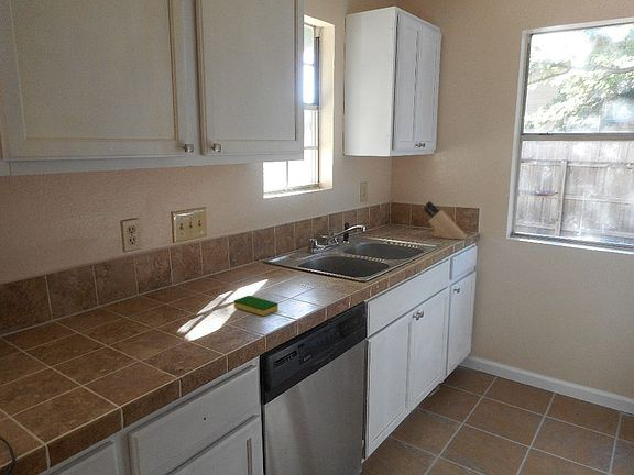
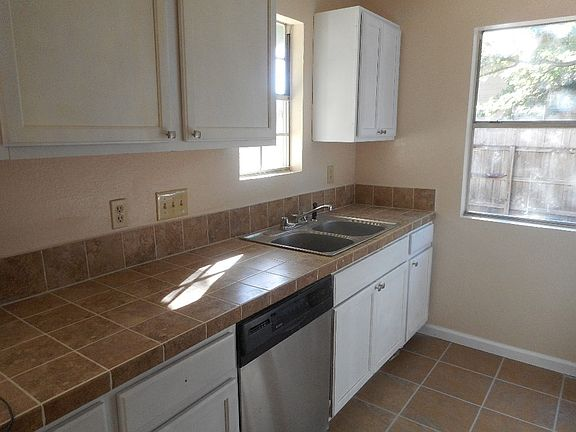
- dish sponge [233,295,280,317]
- knife block [423,200,468,241]
